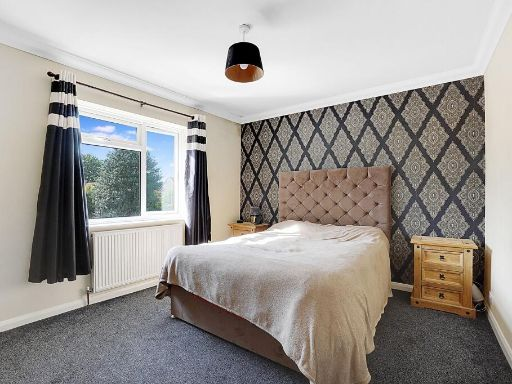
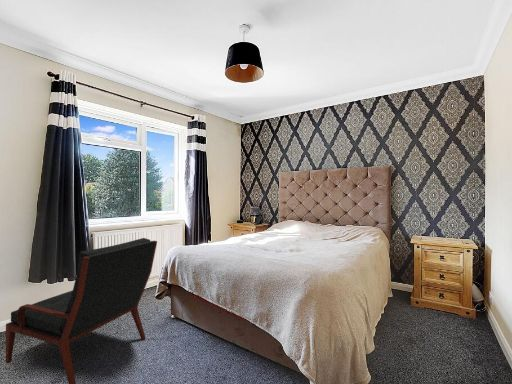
+ armchair [5,237,158,384]
